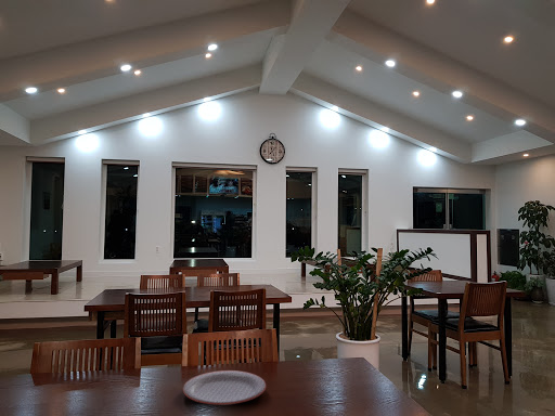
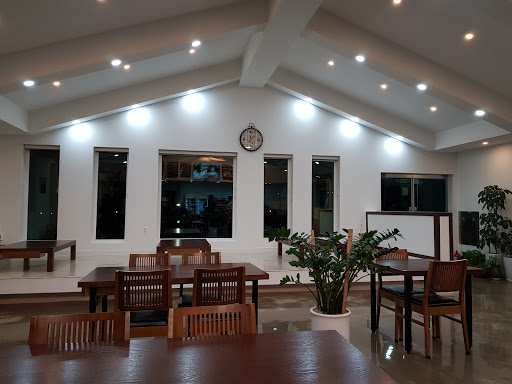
- plate [182,369,267,406]
